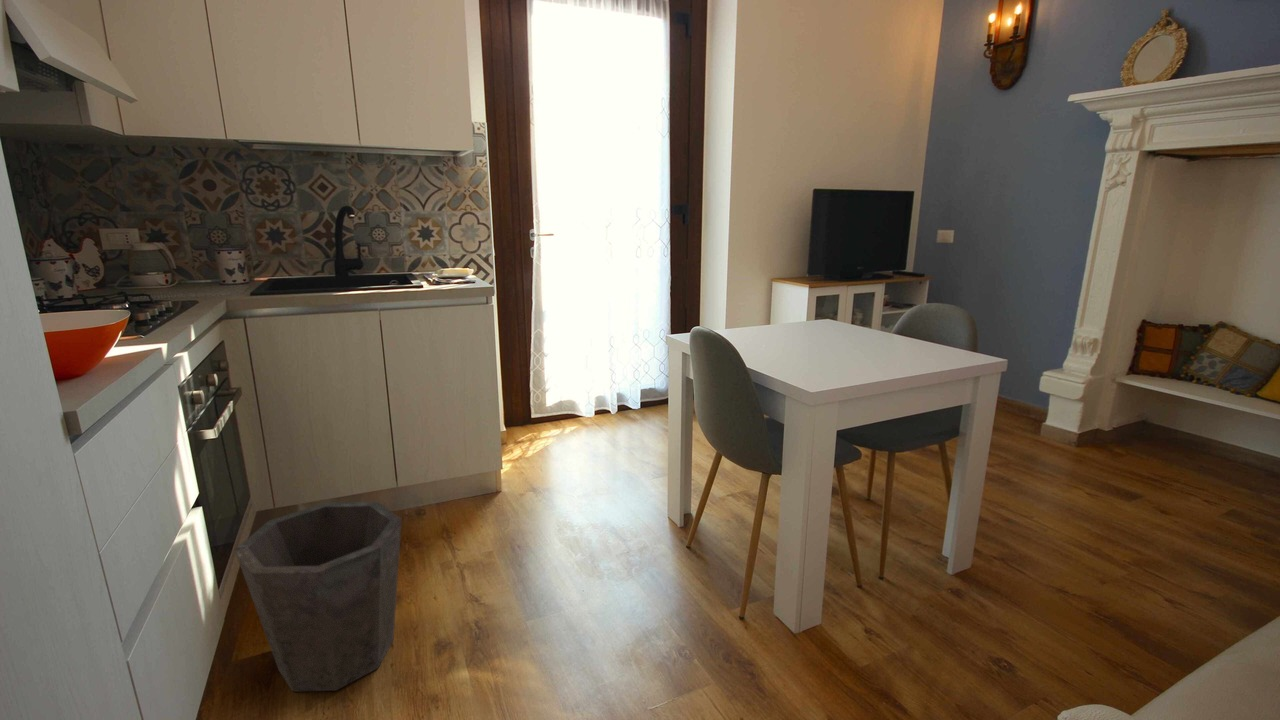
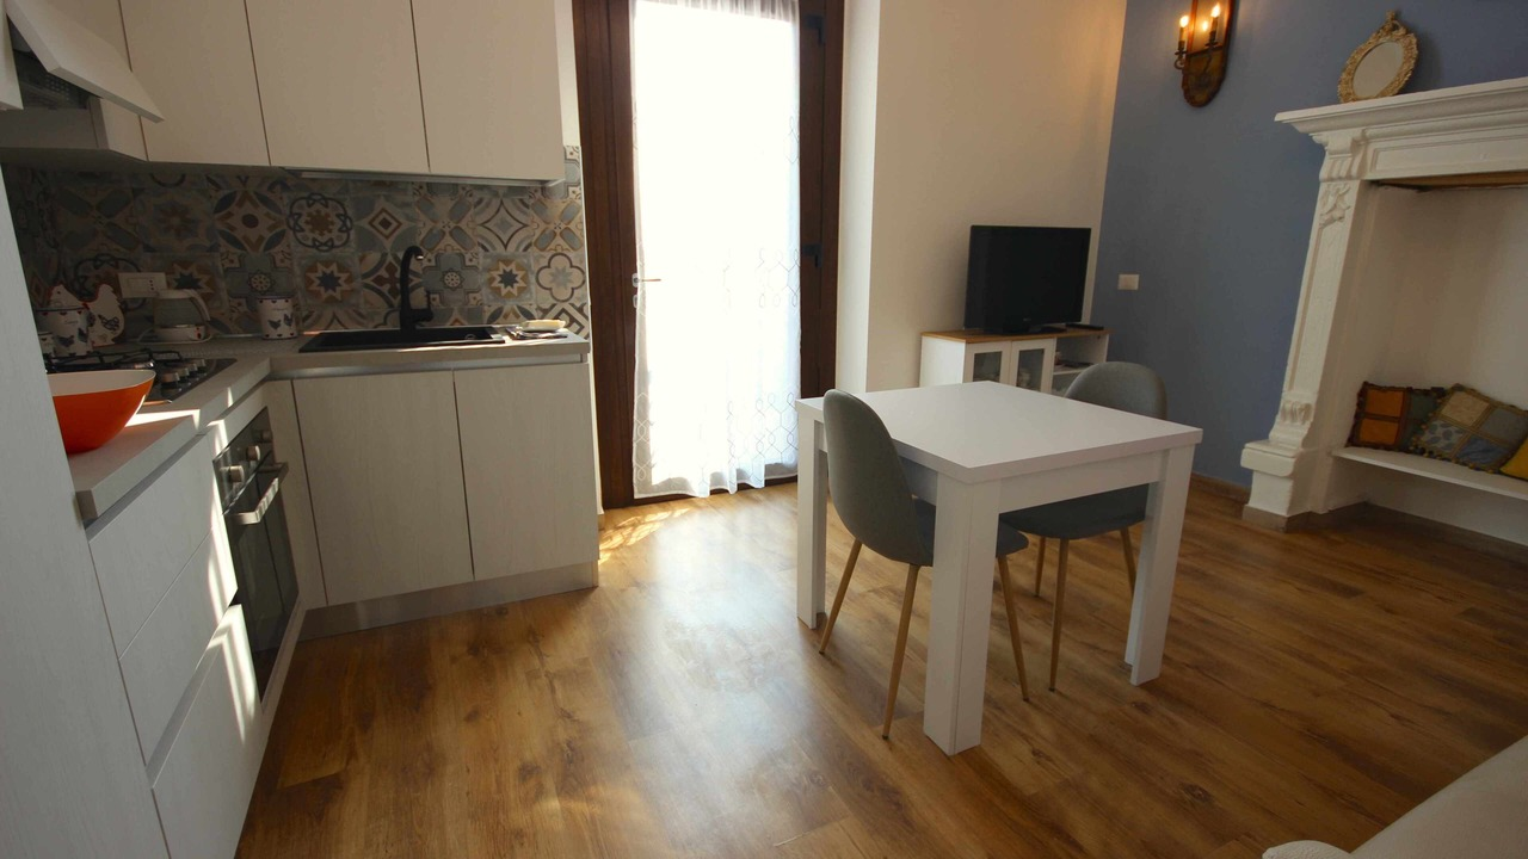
- waste bin [234,501,403,693]
